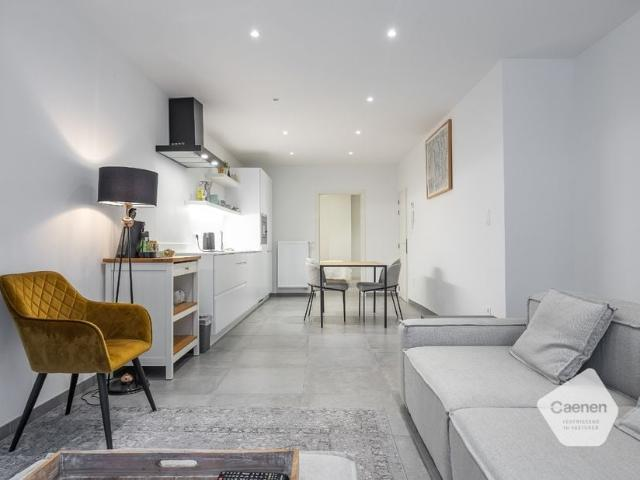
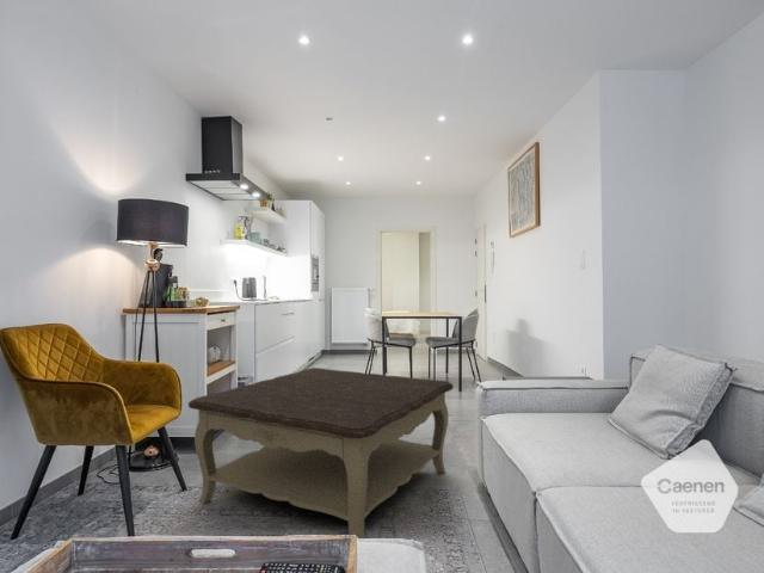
+ coffee table [187,366,455,540]
